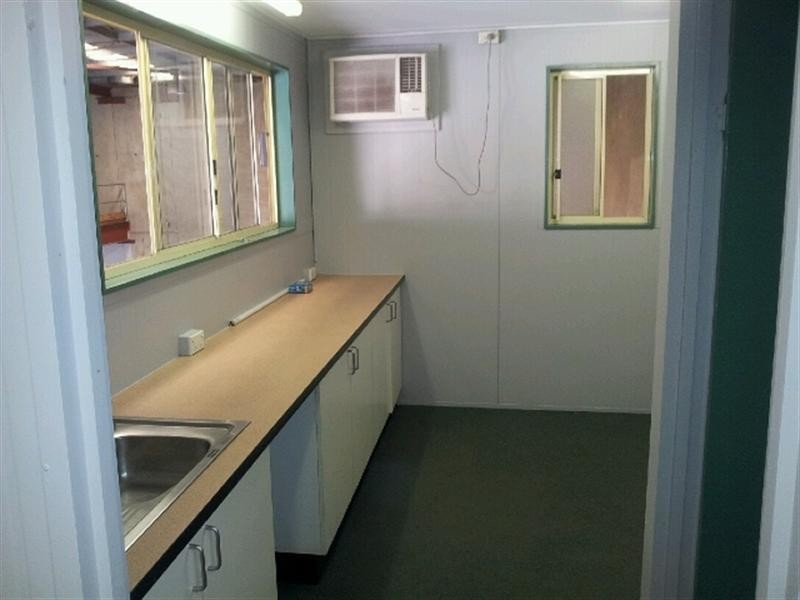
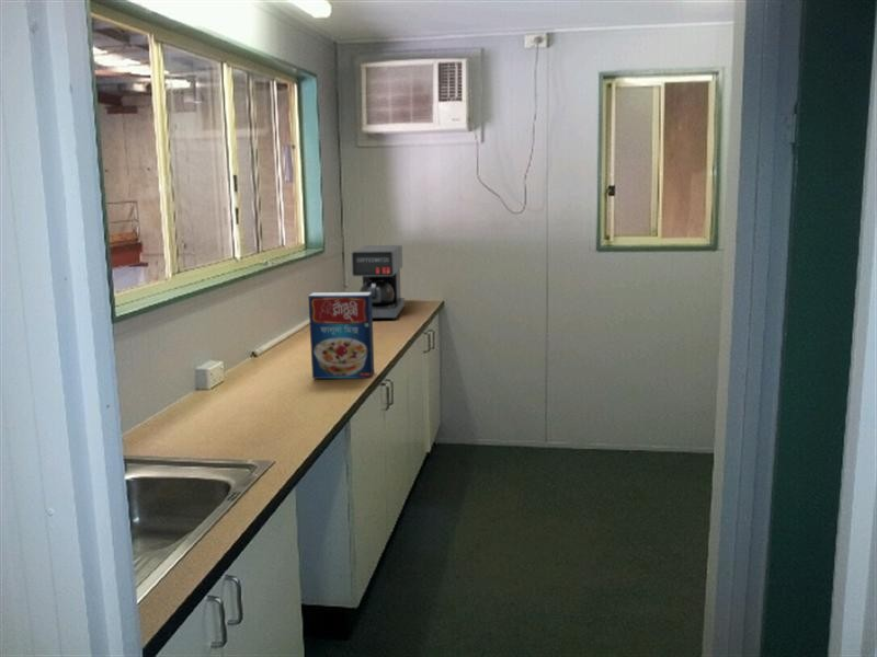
+ coffee maker [351,244,406,321]
+ cereal box [307,291,375,380]
